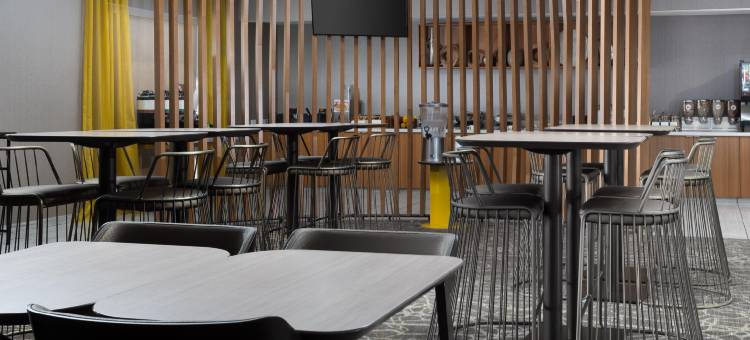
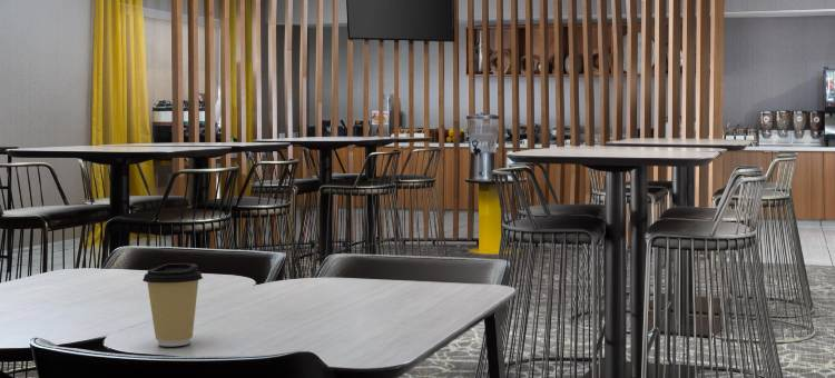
+ coffee cup [141,262,204,347]
